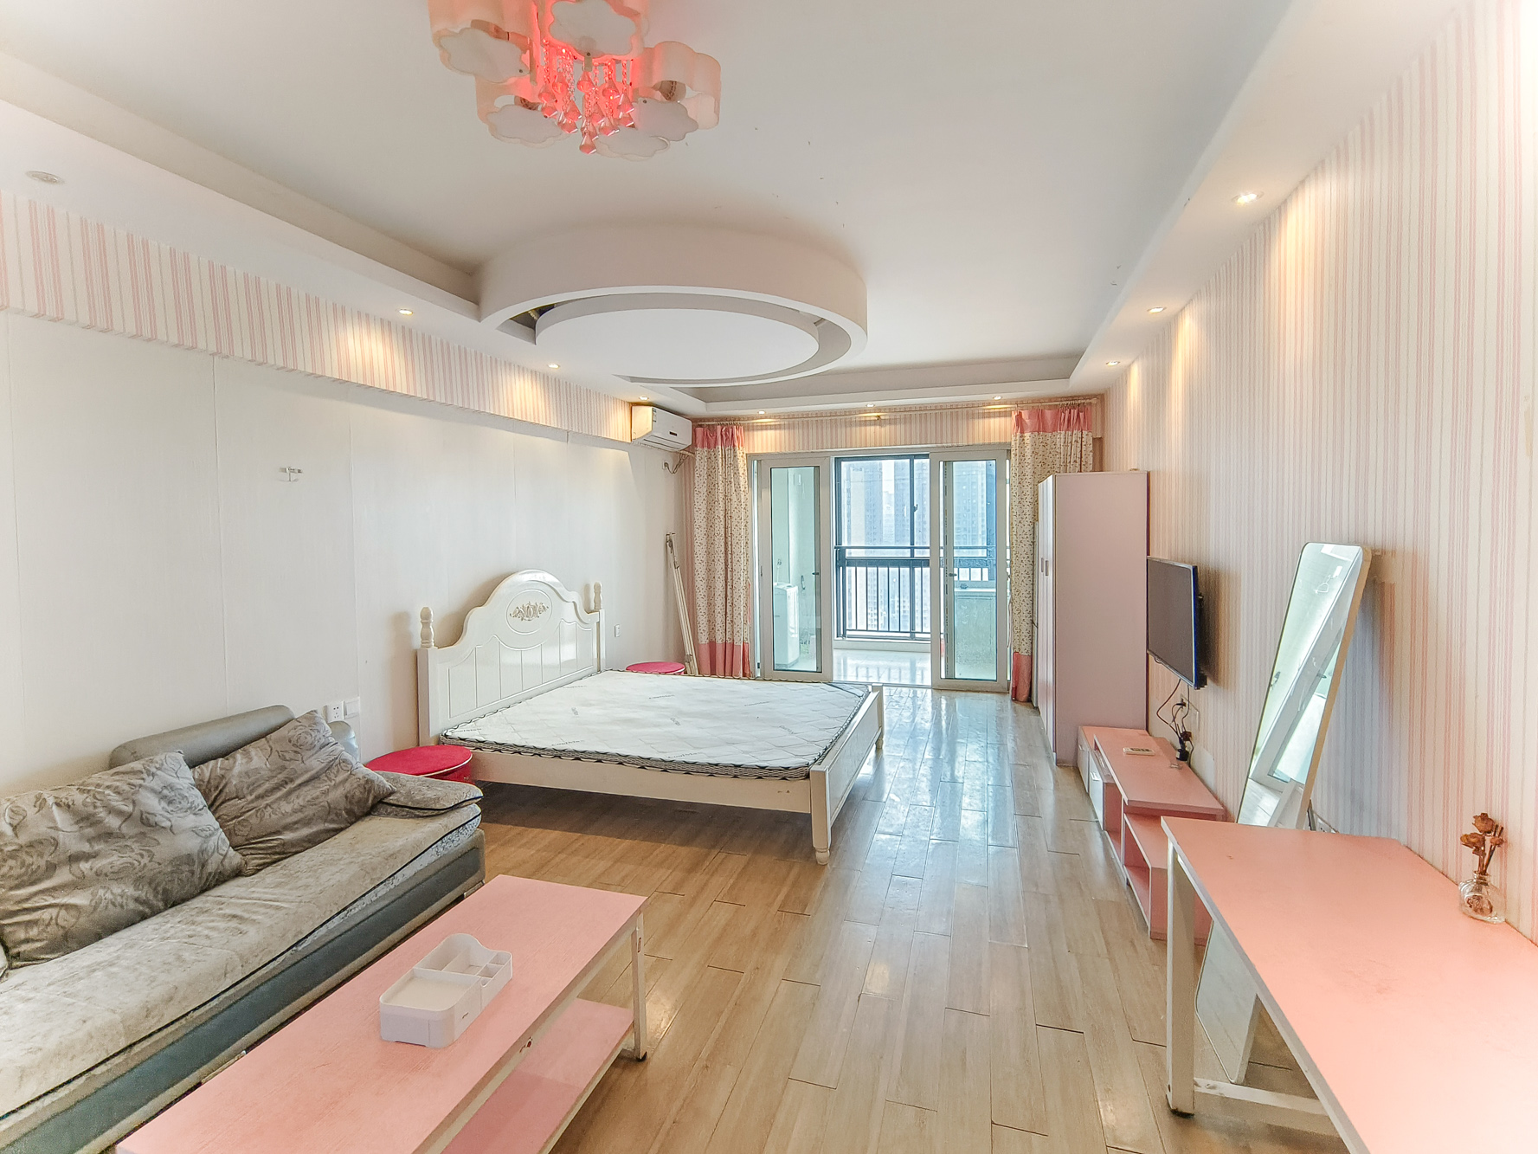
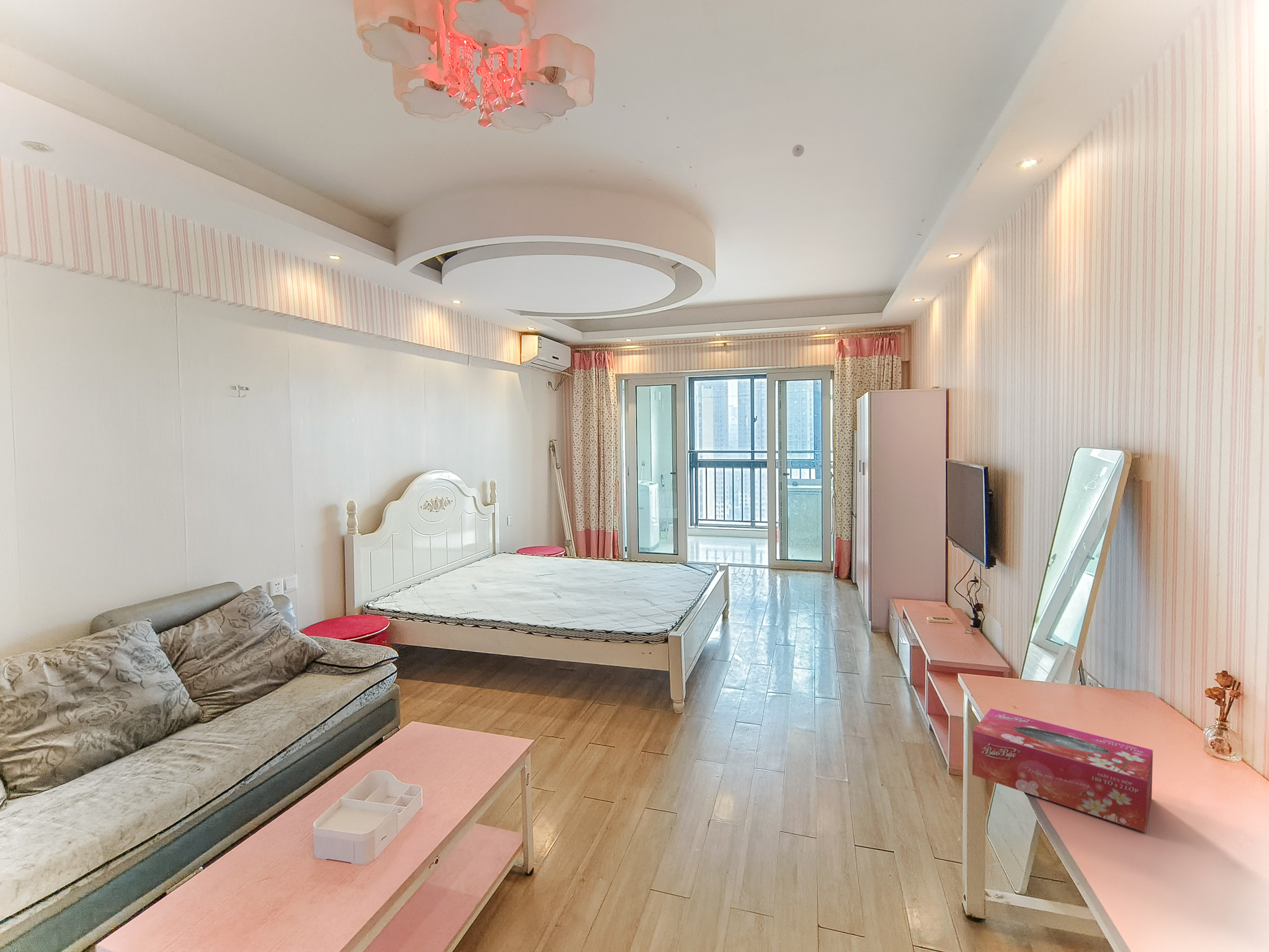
+ smoke detector [791,144,805,158]
+ tissue box [972,708,1153,833]
